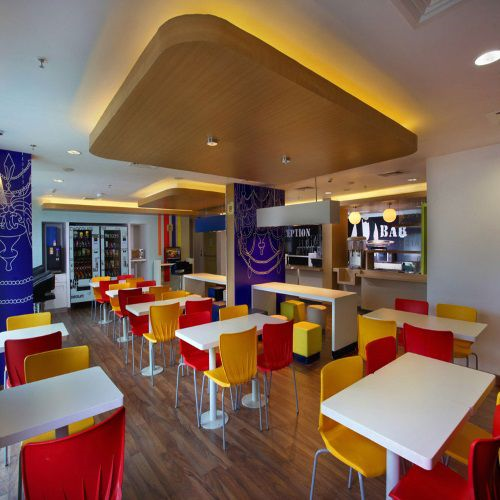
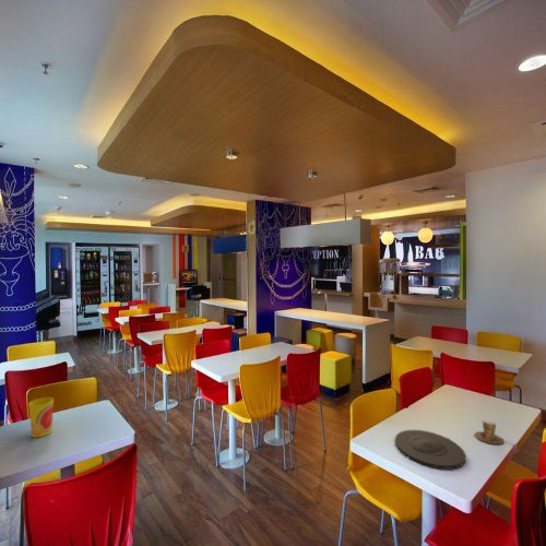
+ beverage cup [473,419,505,446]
+ cup [27,396,55,439]
+ plate [394,429,466,471]
